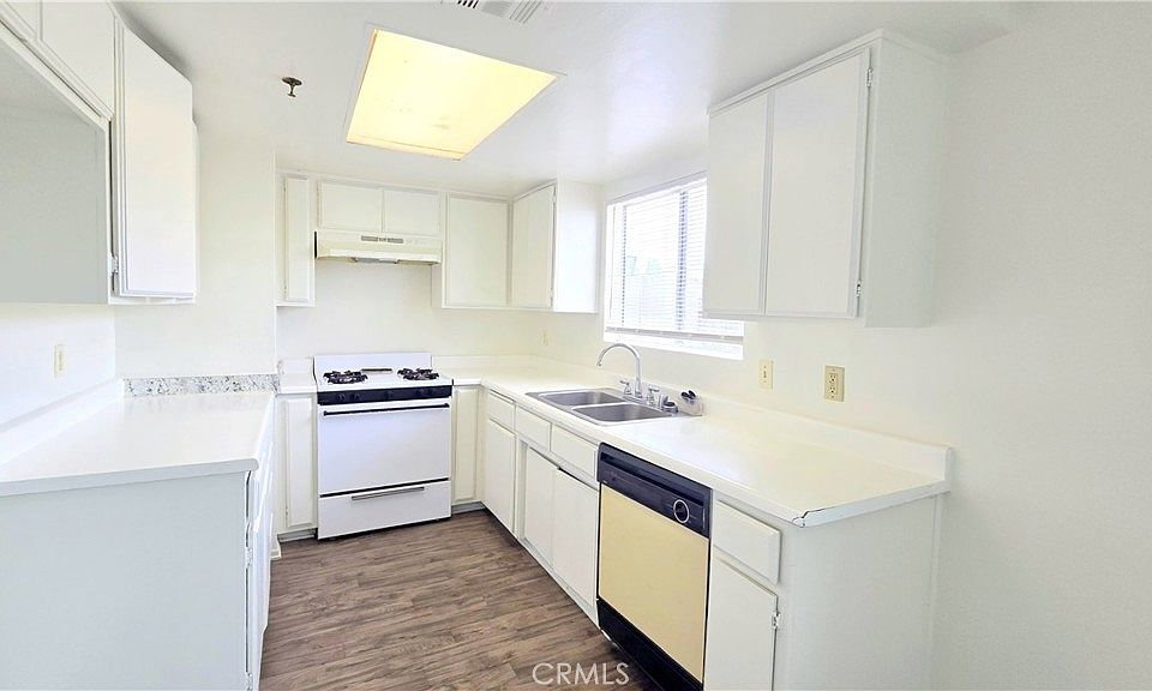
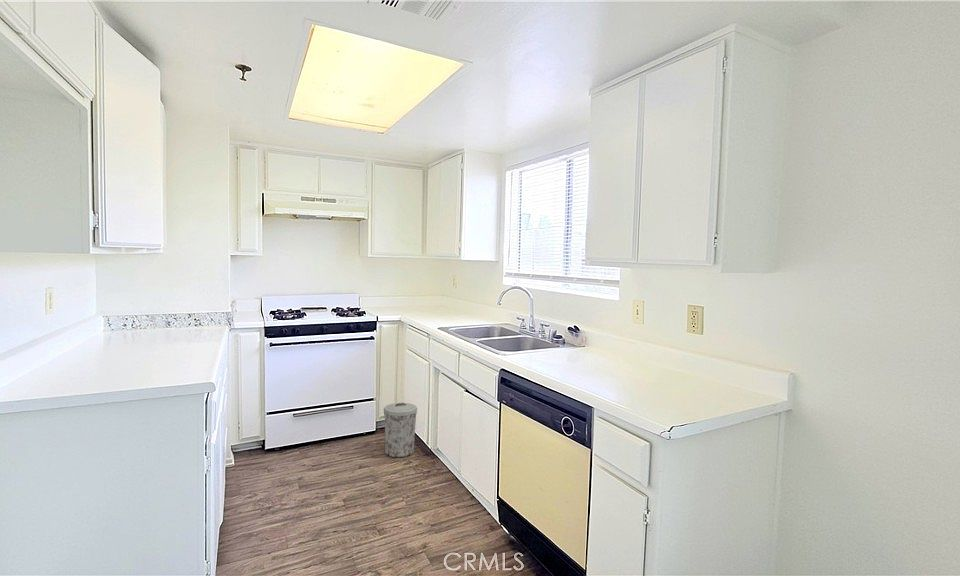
+ trash can [383,402,418,458]
